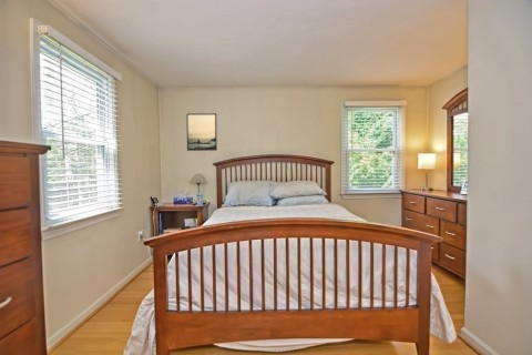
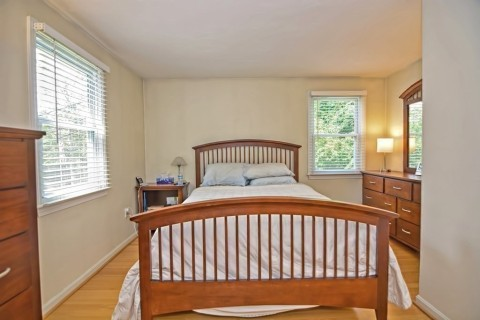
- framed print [186,112,218,152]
